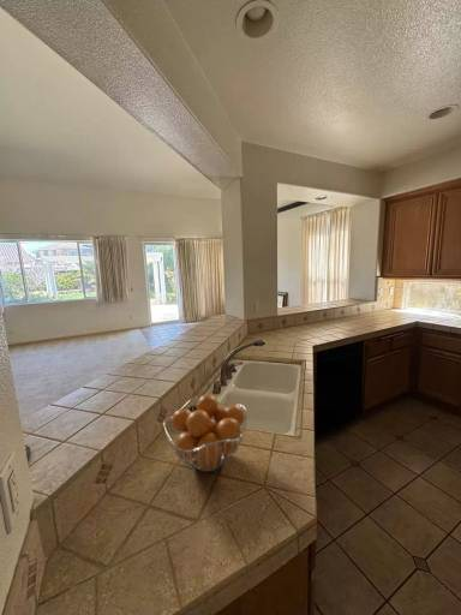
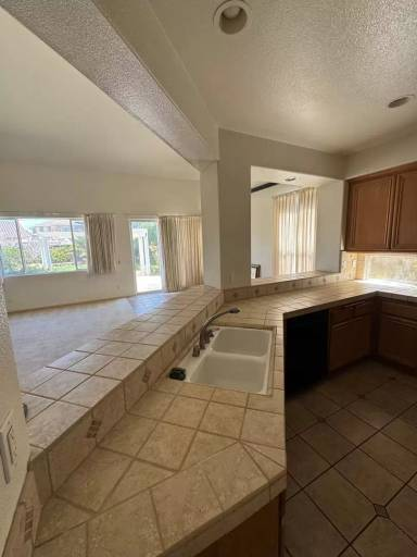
- fruit basket [162,393,249,473]
